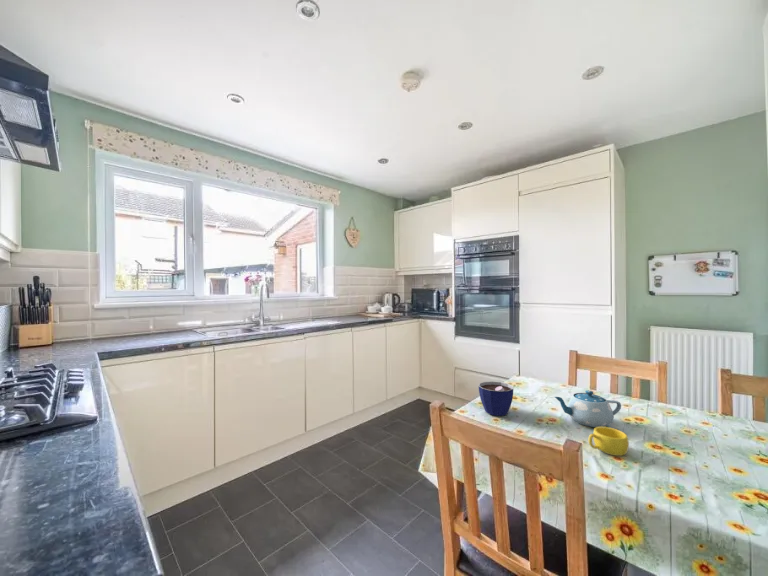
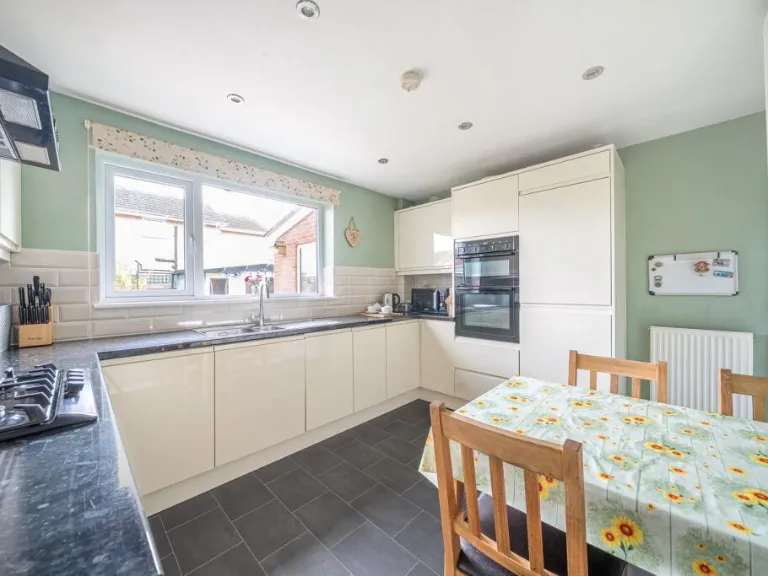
- cup [478,380,514,417]
- cup [588,426,630,457]
- chinaware [554,389,622,428]
